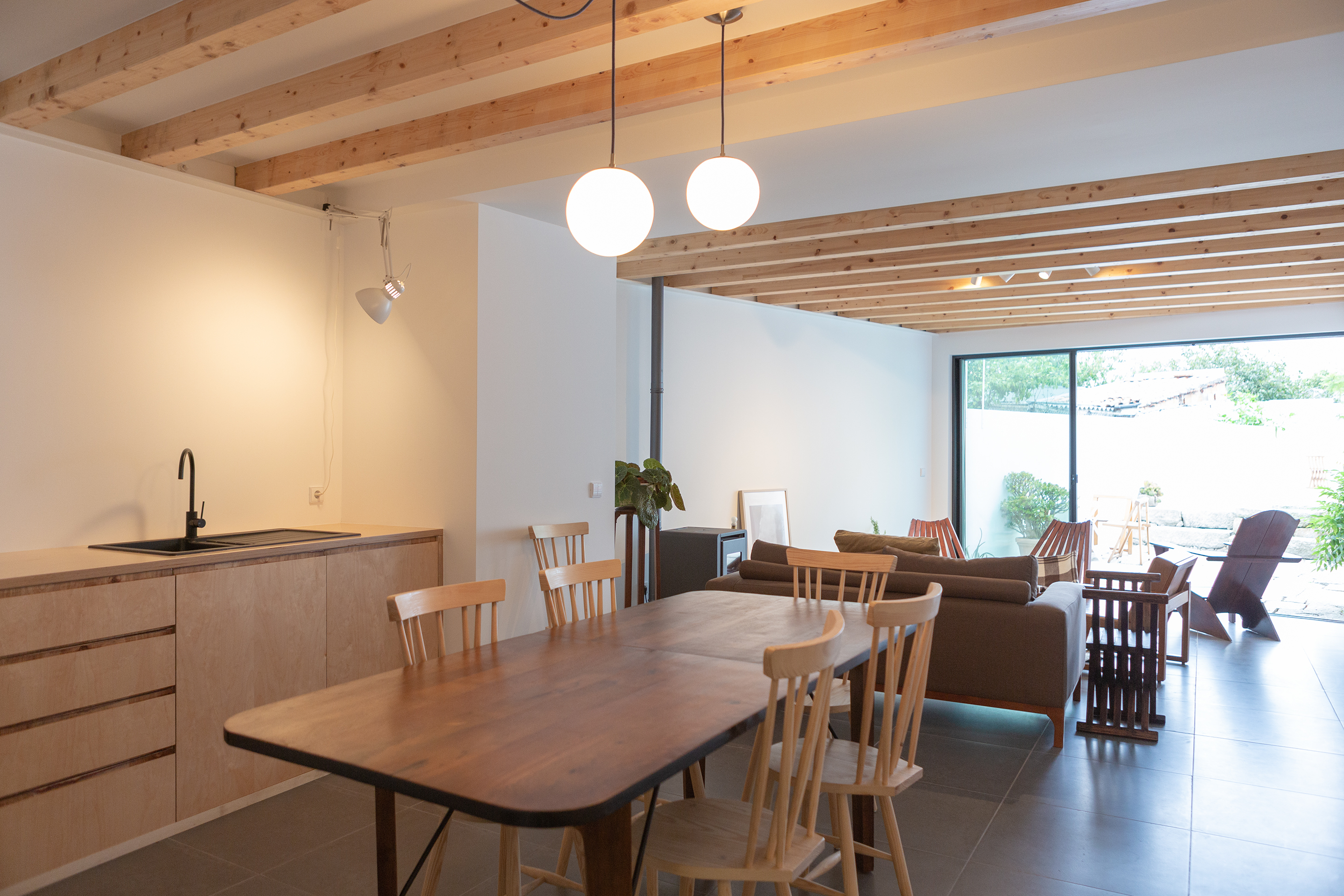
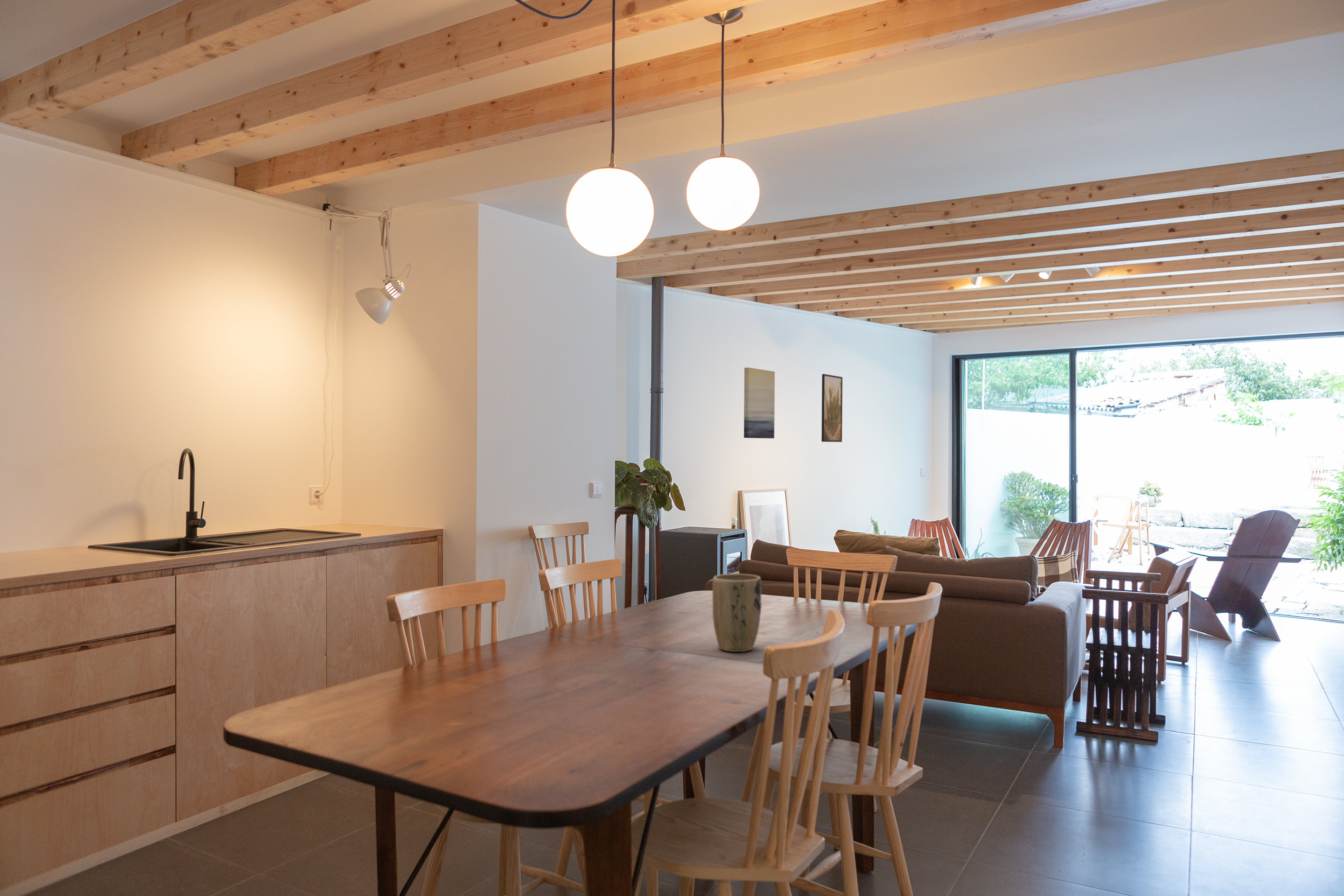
+ wall art [743,367,775,439]
+ plant pot [712,574,762,652]
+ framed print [821,373,843,442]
